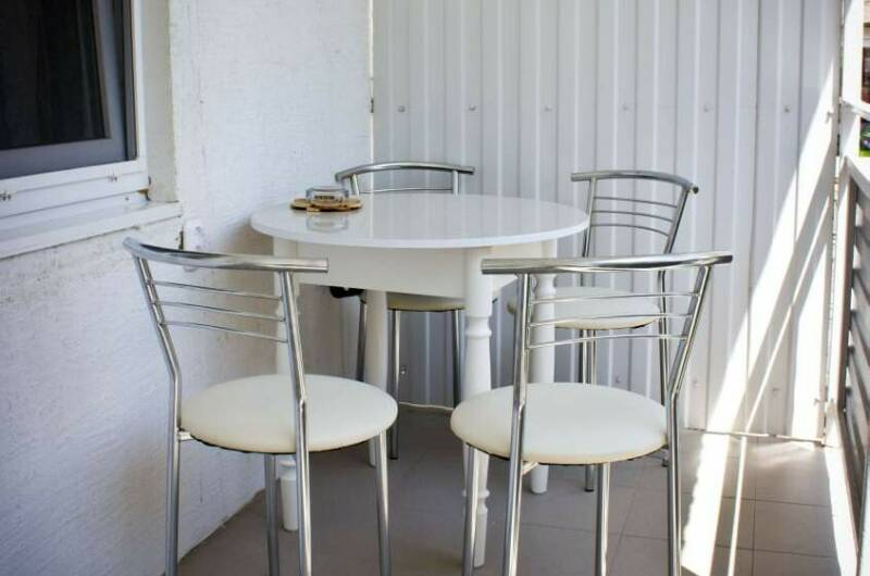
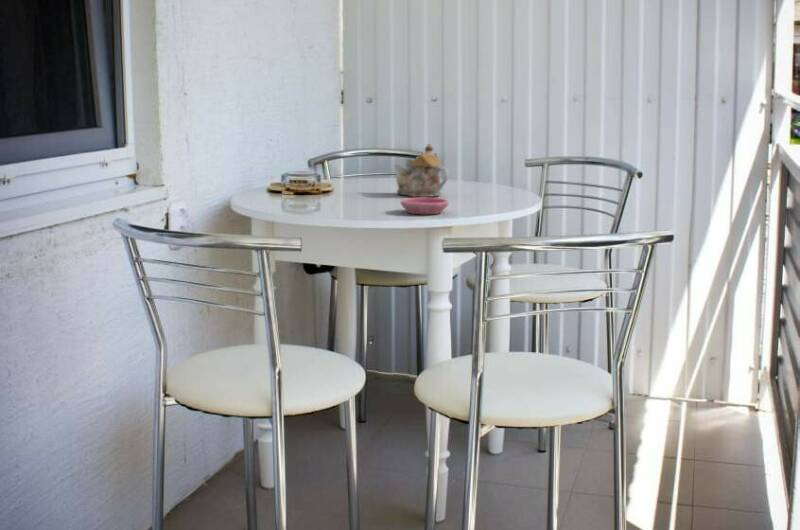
+ saucer [400,197,449,215]
+ teapot [393,143,450,198]
